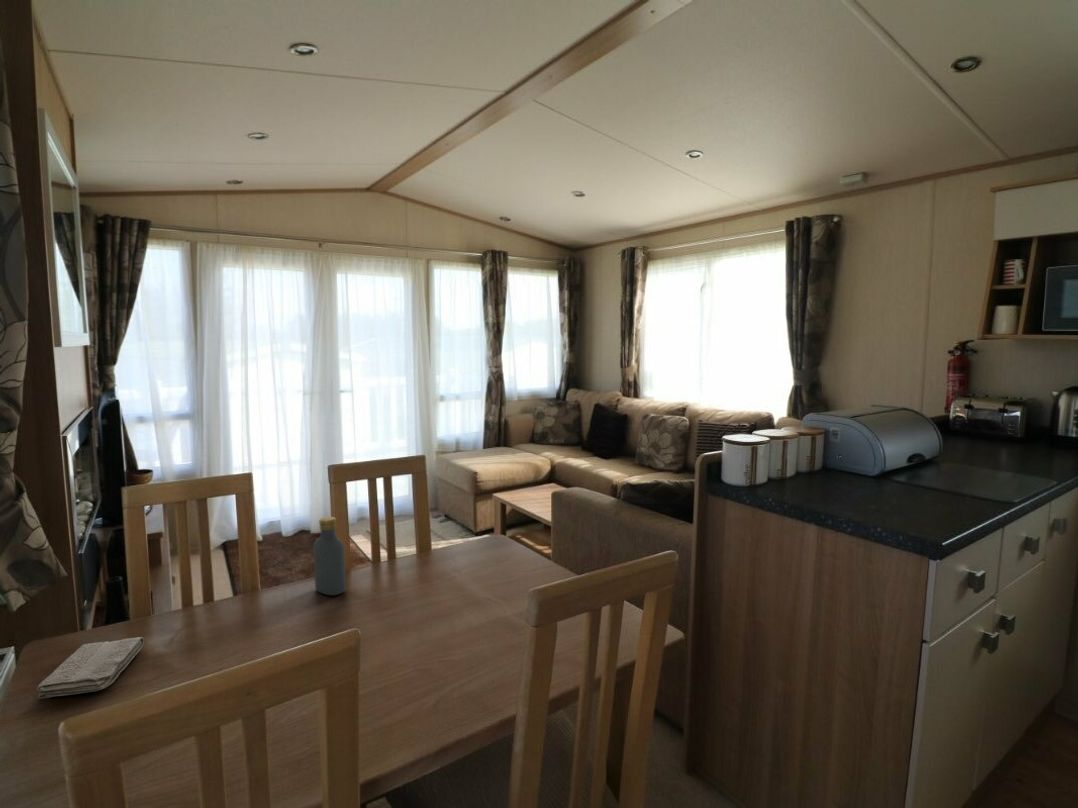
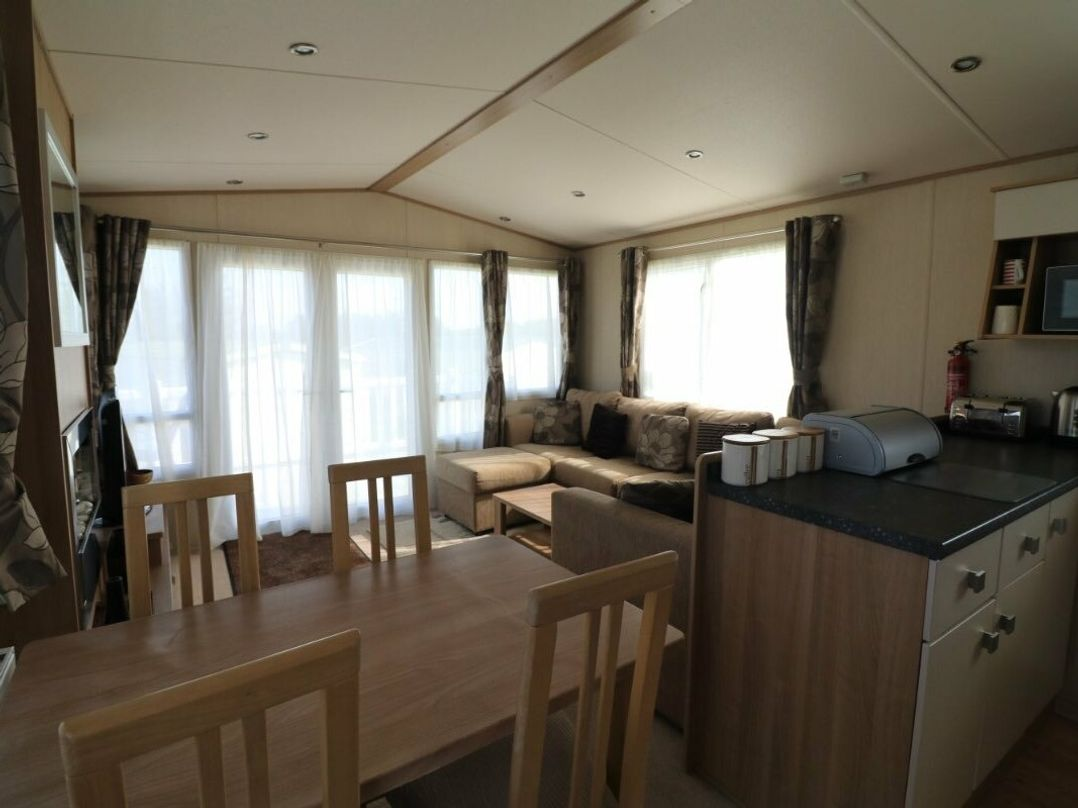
- vodka [312,516,347,596]
- washcloth [36,636,145,699]
